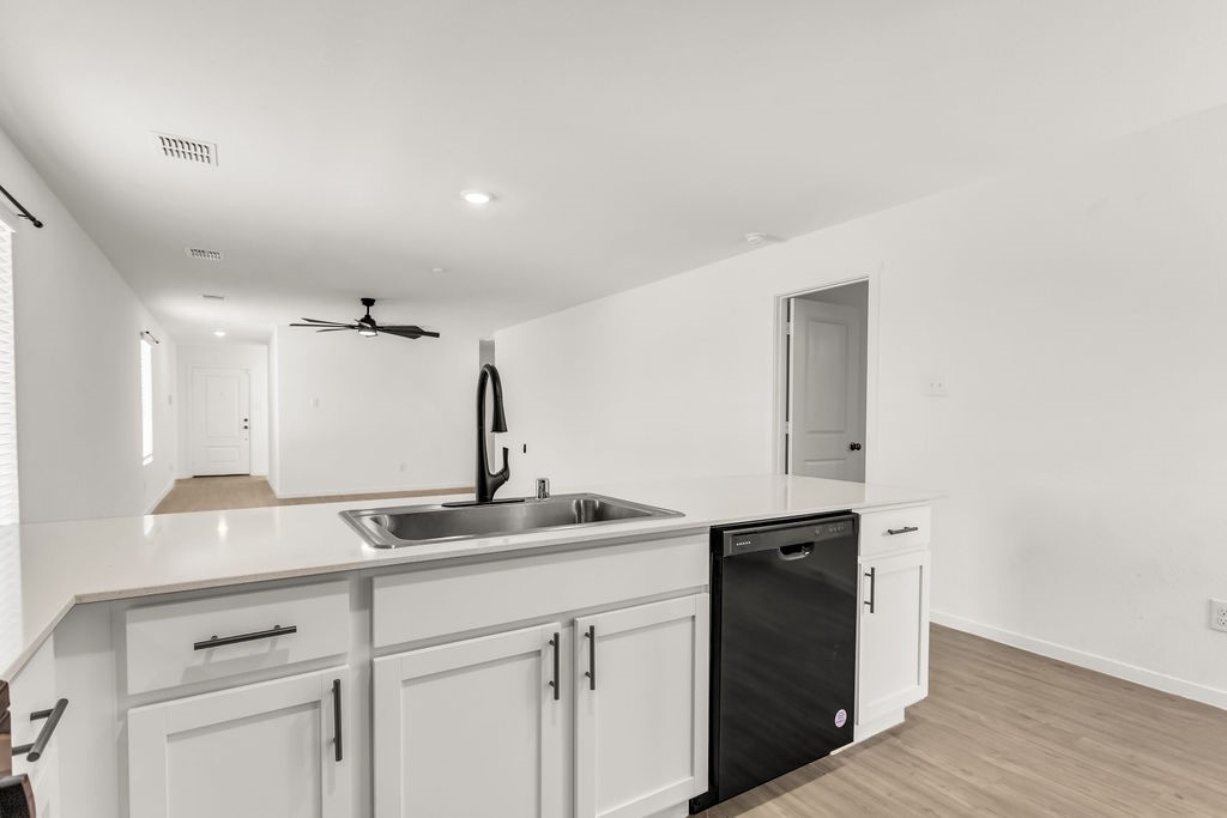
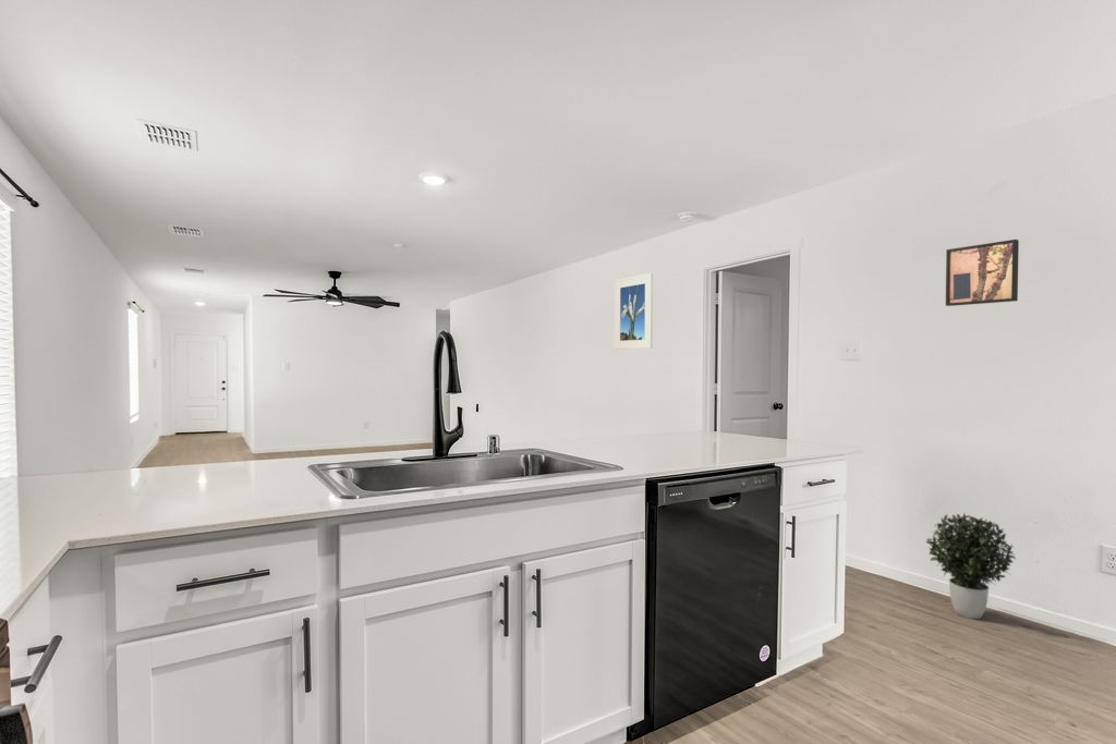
+ potted plant [925,512,1017,620]
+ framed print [614,272,654,351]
+ wall art [945,239,1020,307]
